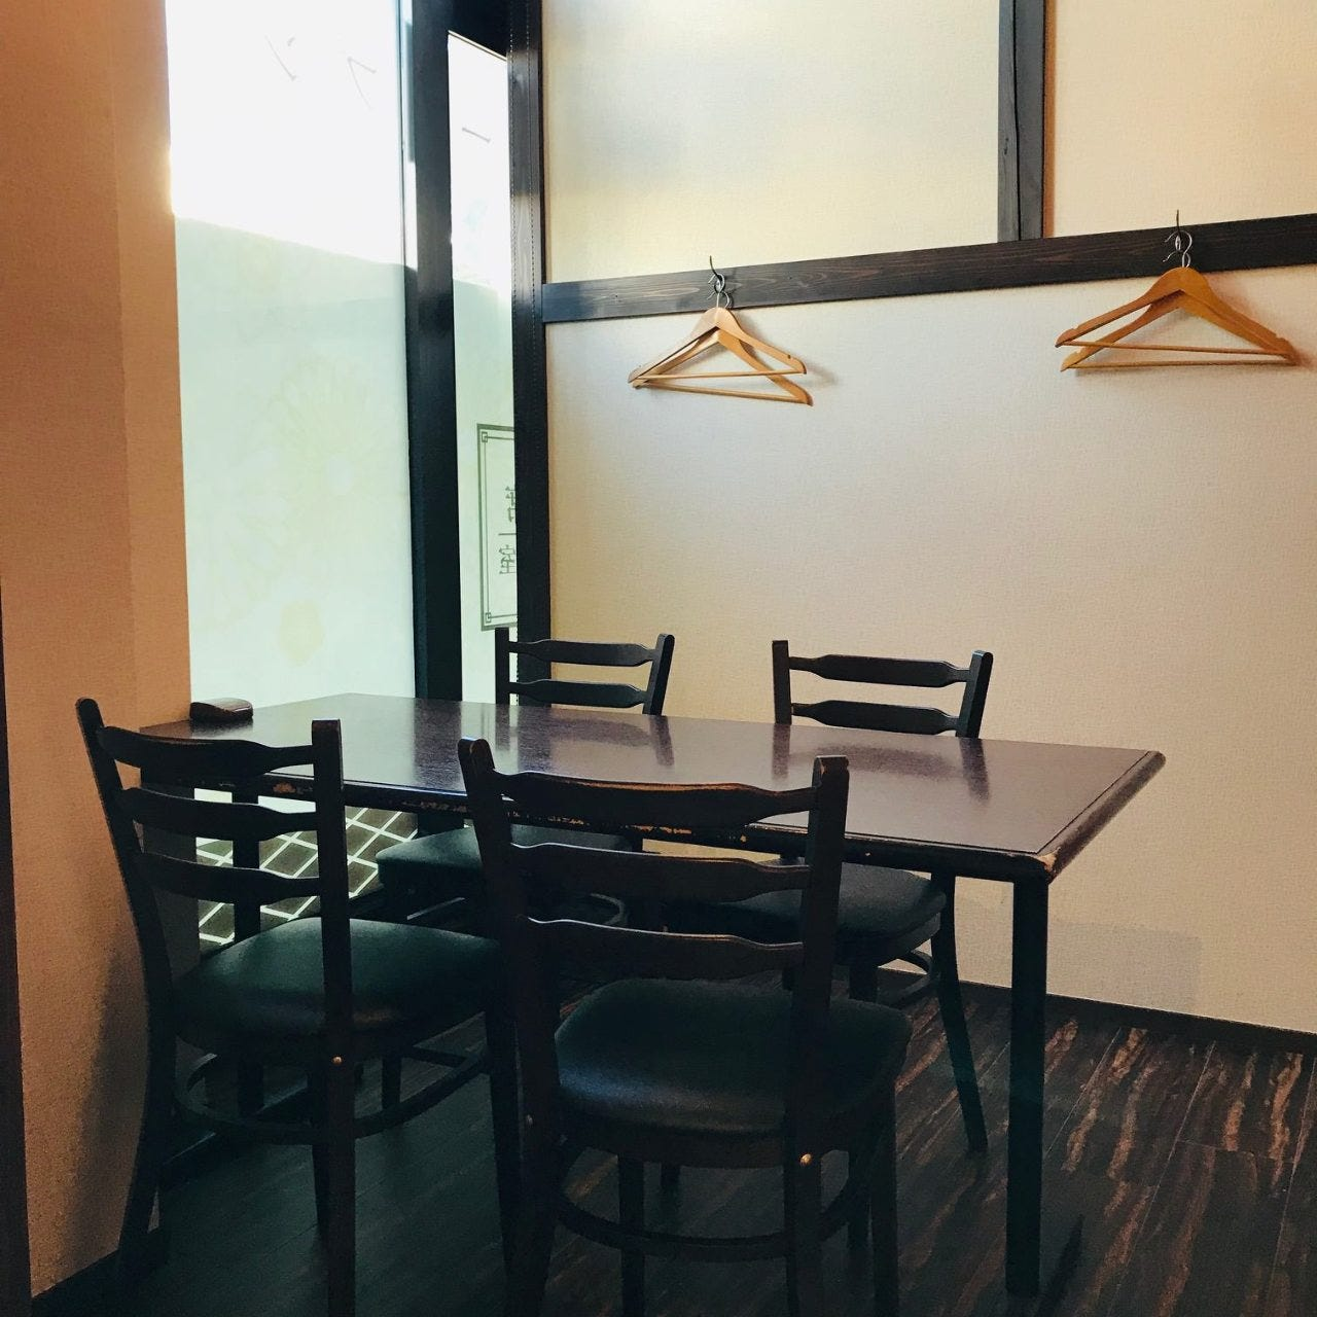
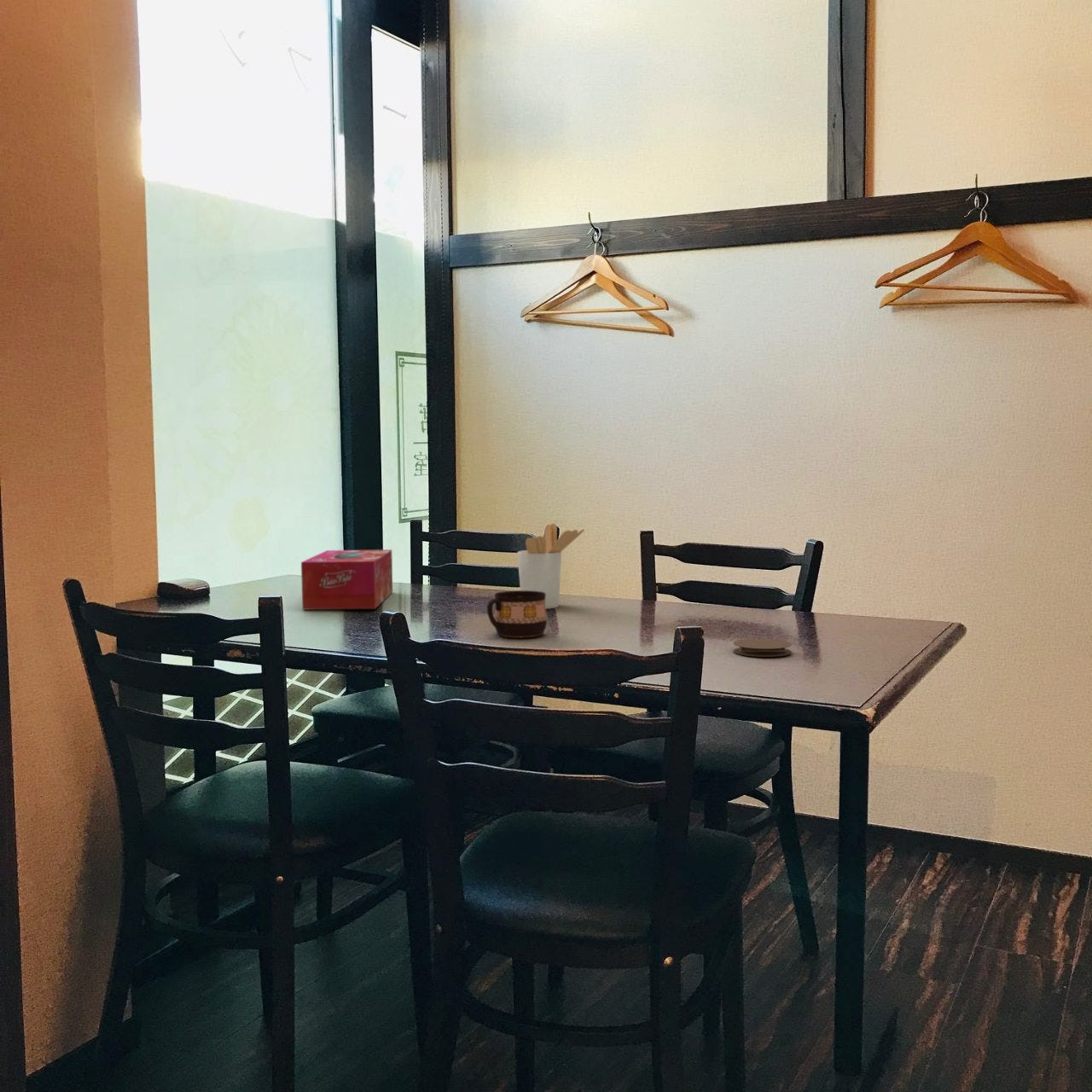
+ utensil holder [517,522,585,610]
+ cup [486,590,548,639]
+ tissue box [300,549,393,610]
+ coaster [733,638,793,658]
